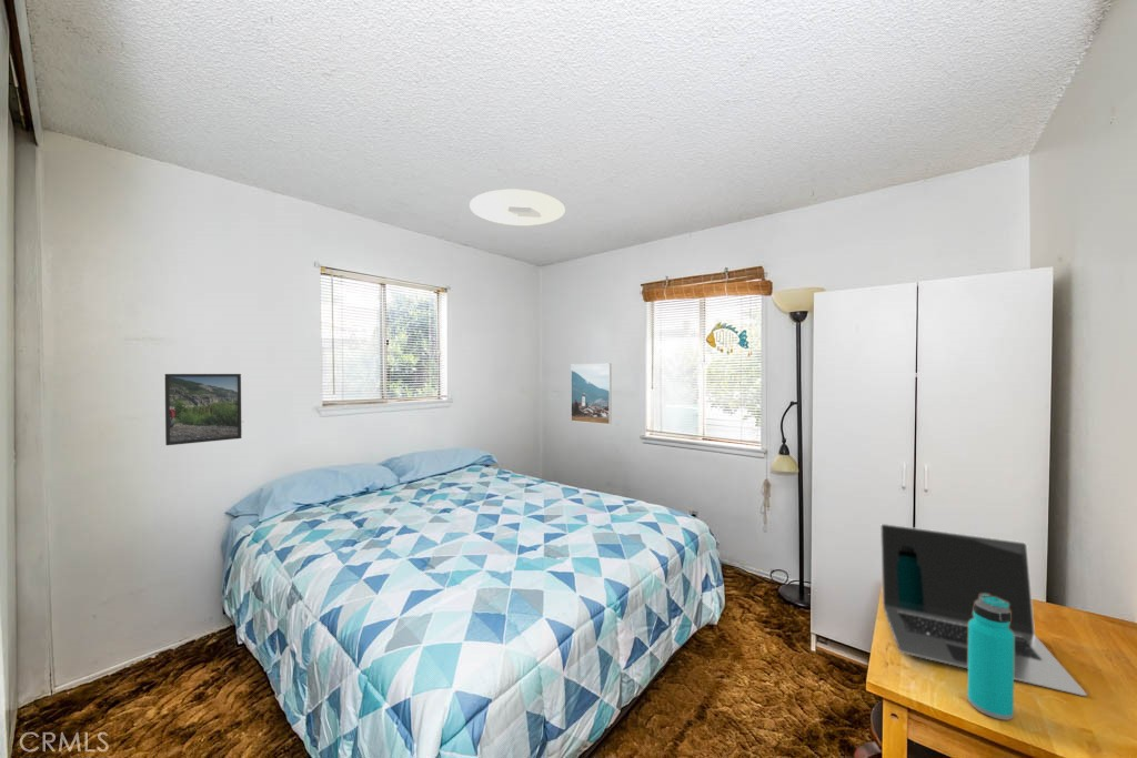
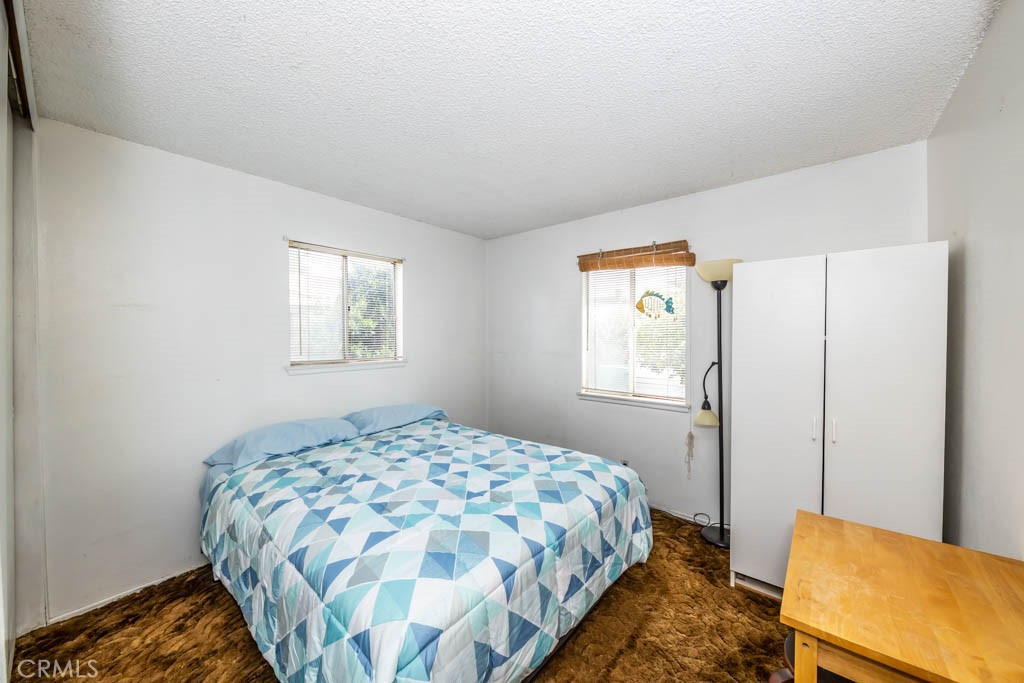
- ceiling light [469,189,566,226]
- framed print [570,363,613,425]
- water bottle [966,594,1015,721]
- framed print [164,373,243,446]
- laptop [879,523,1088,697]
